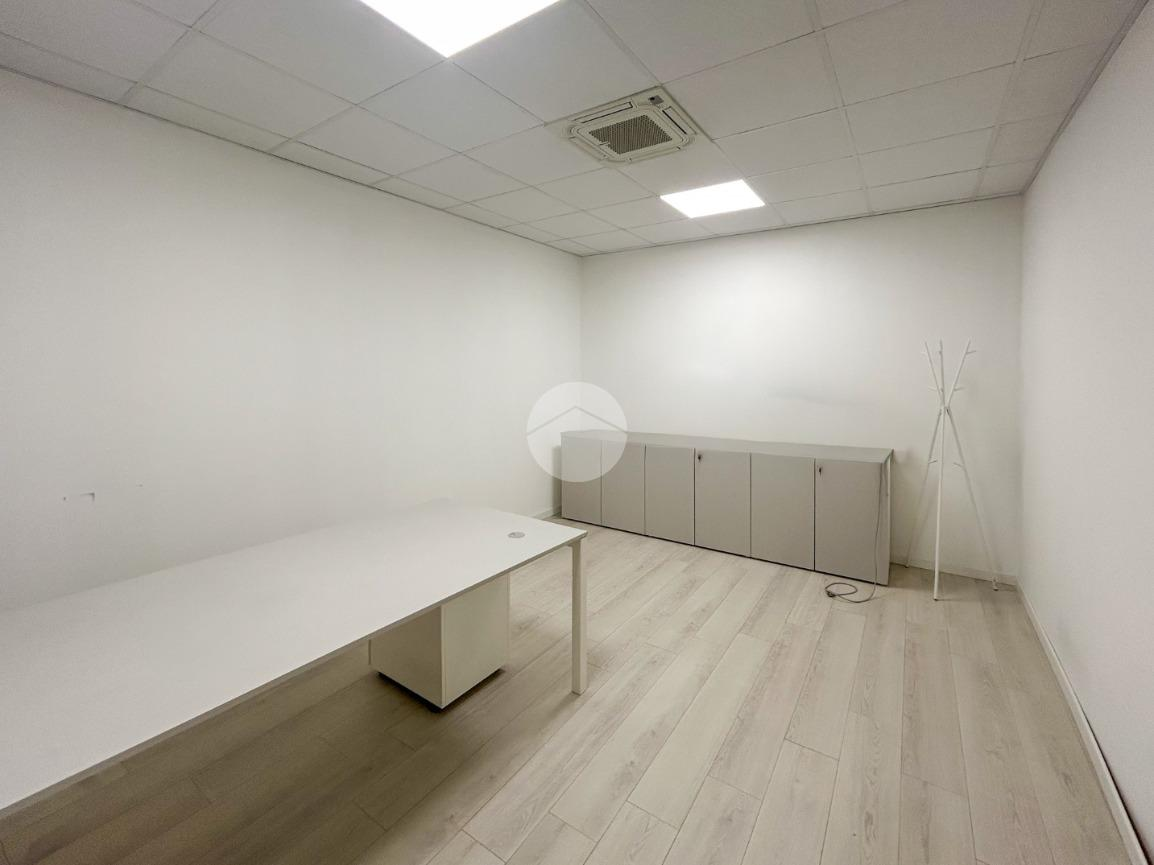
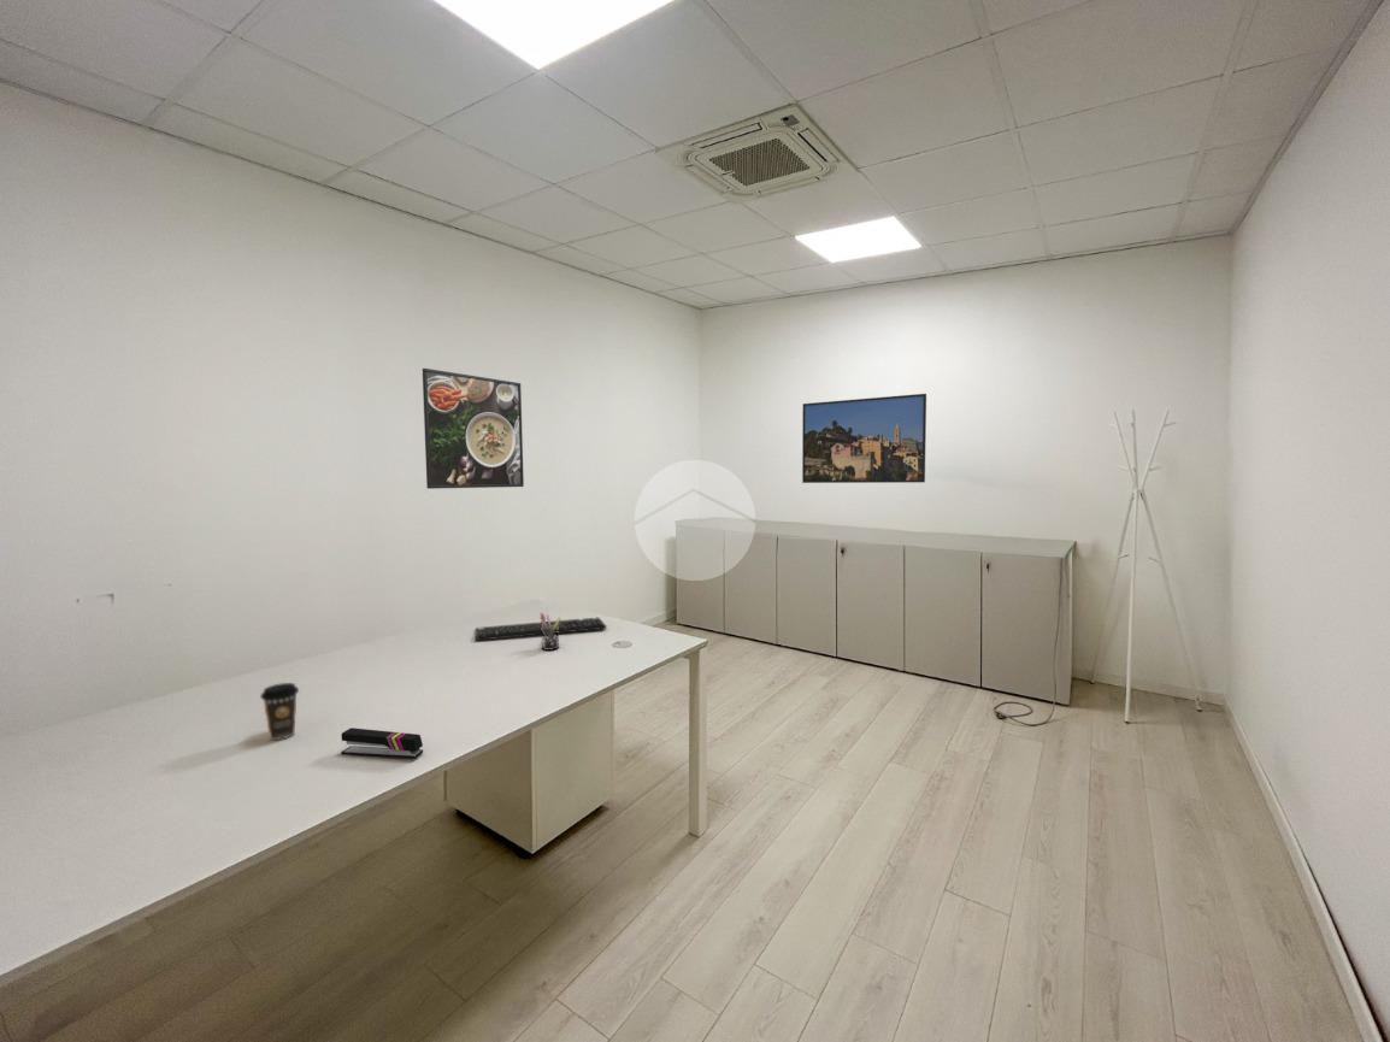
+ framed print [801,393,927,484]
+ keyboard [475,617,608,642]
+ pen holder [538,612,561,652]
+ stapler [340,726,424,760]
+ coffee cup [259,682,300,741]
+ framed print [422,367,525,490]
